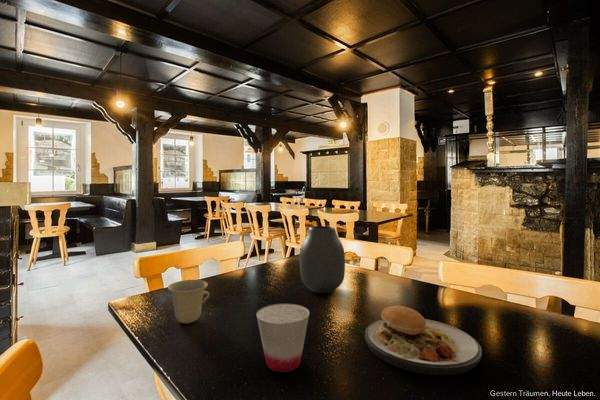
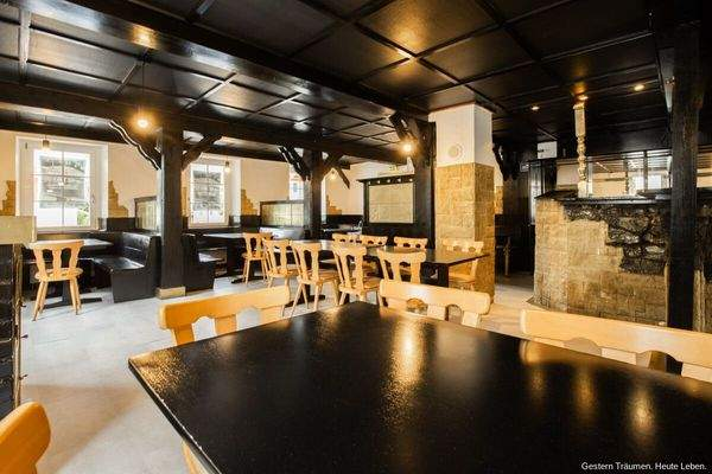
- cup [255,303,310,373]
- plate [364,290,483,376]
- vase [299,225,346,294]
- cup [167,279,210,324]
